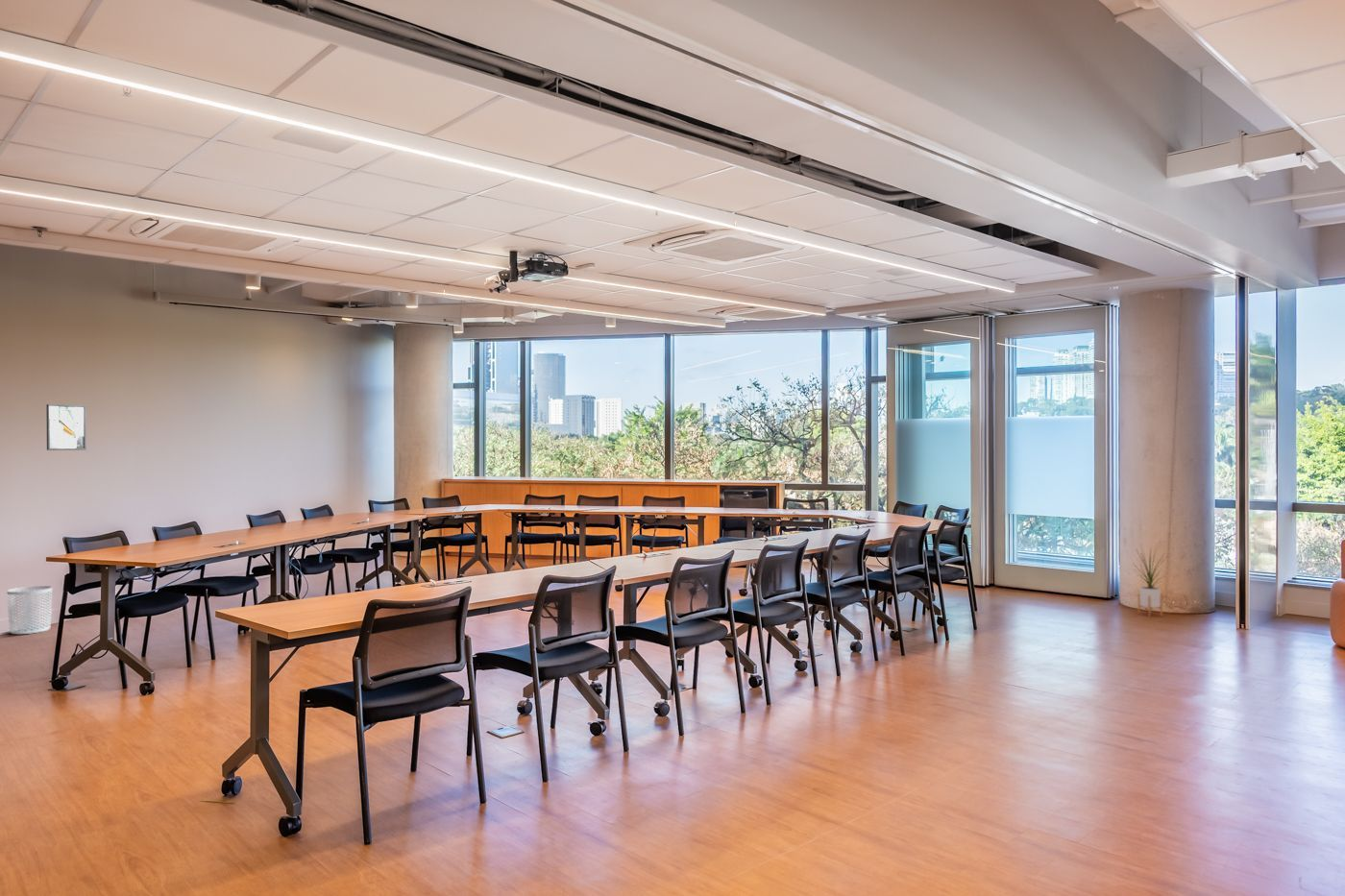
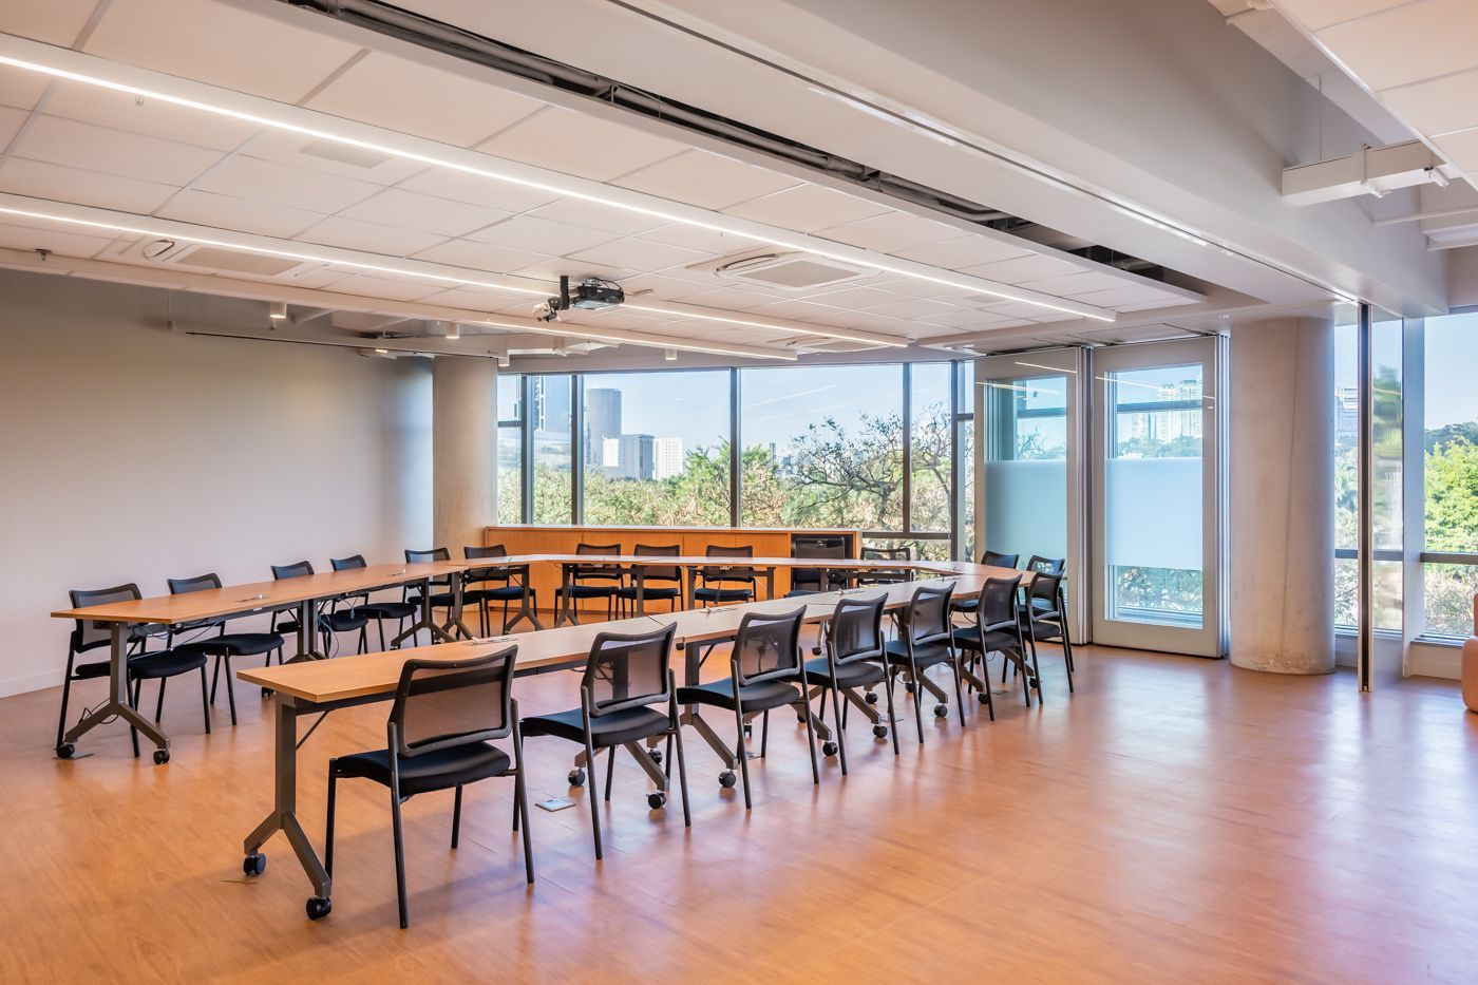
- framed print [45,403,87,451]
- house plant [1132,544,1170,618]
- waste bin [6,585,53,635]
